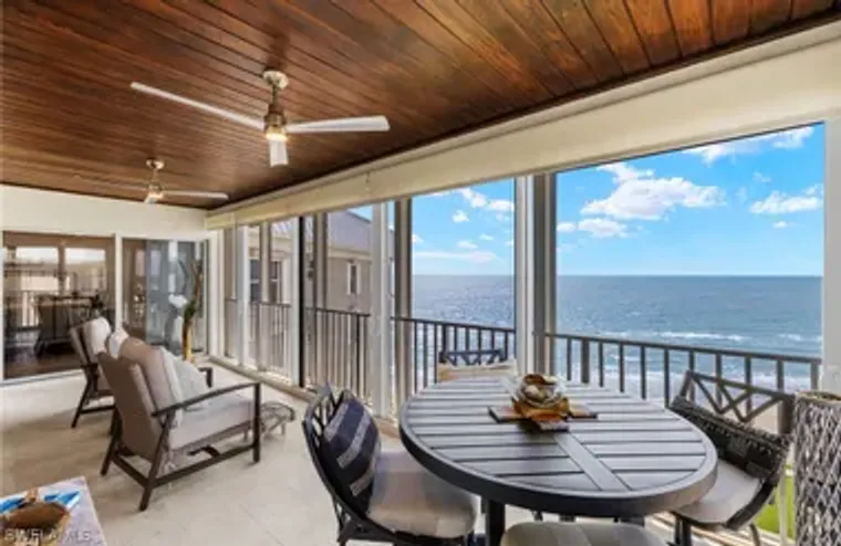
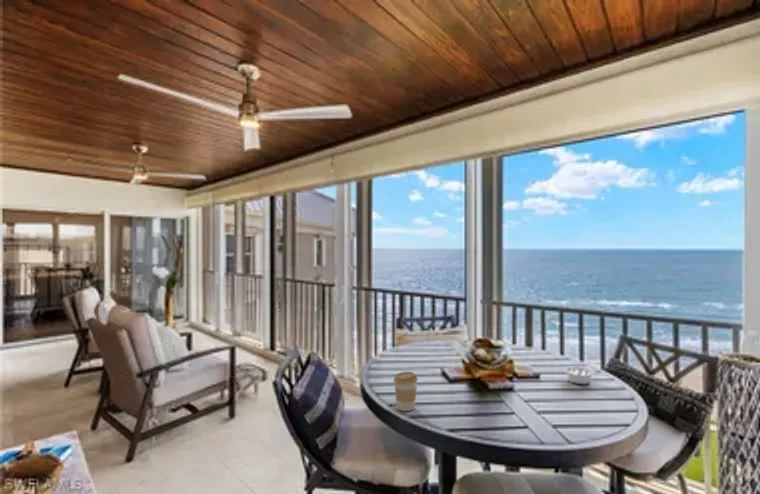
+ coffee cup [393,371,419,412]
+ legume [562,365,595,385]
